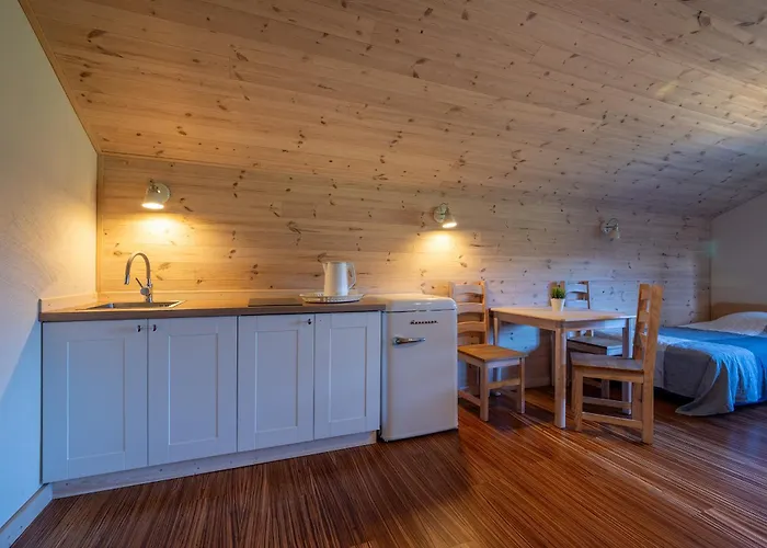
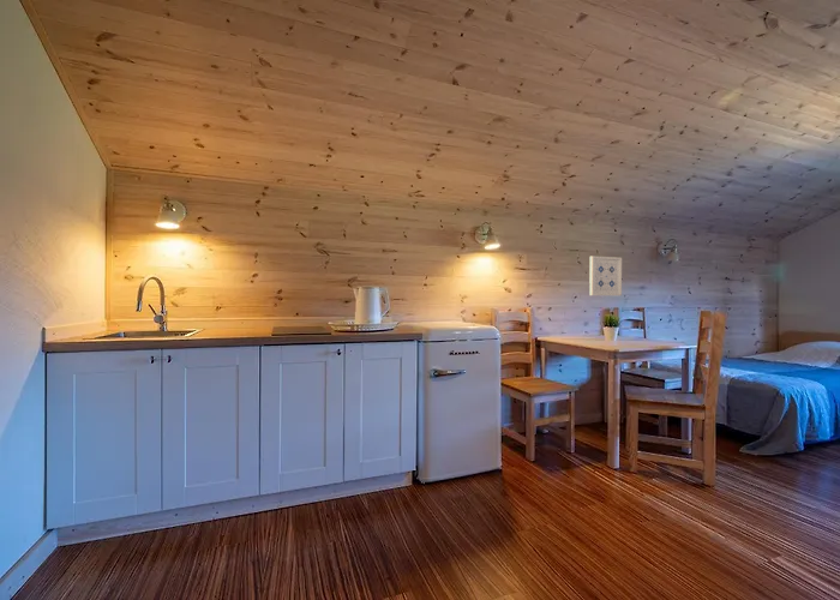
+ wall art [588,254,623,296]
